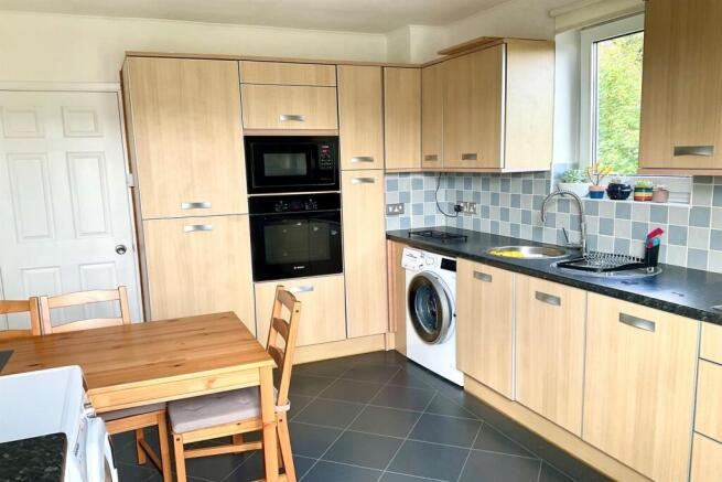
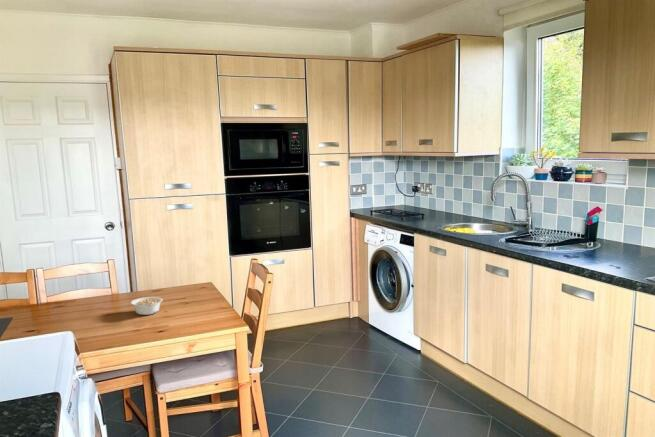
+ legume [130,296,163,316]
